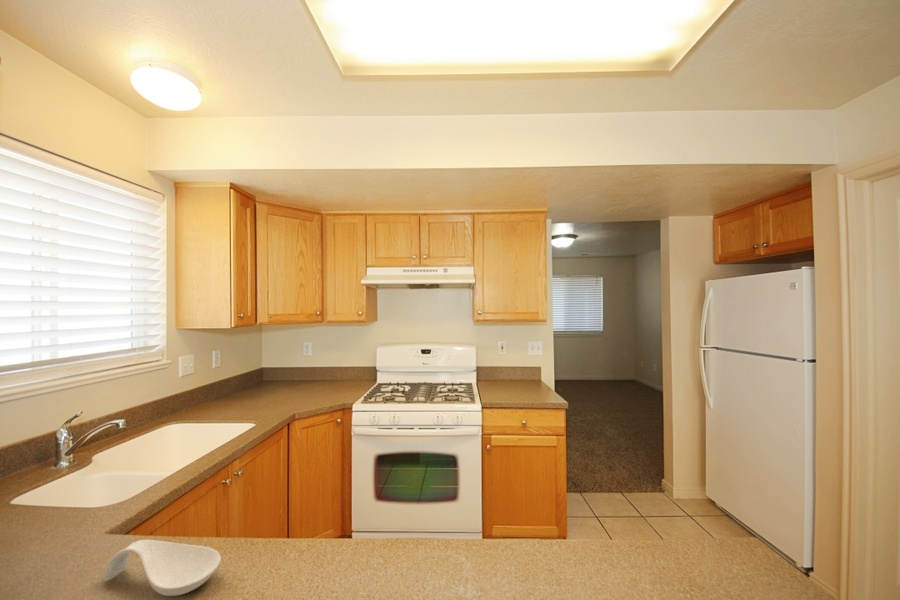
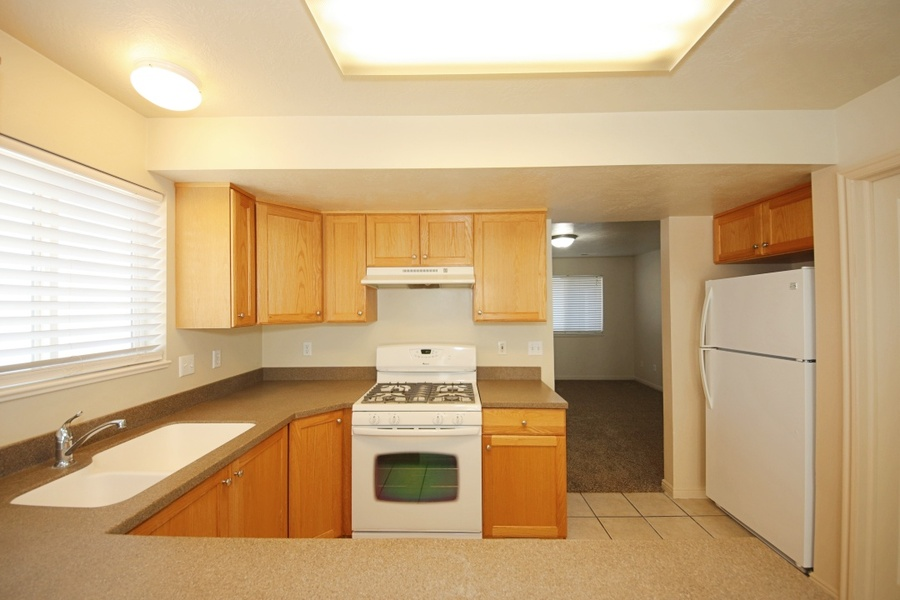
- spoon rest [102,539,222,597]
